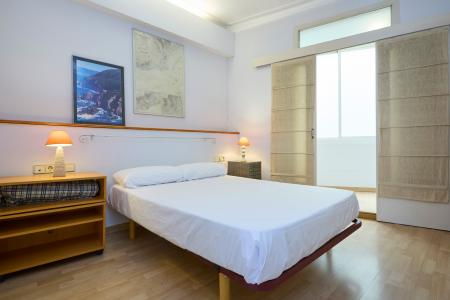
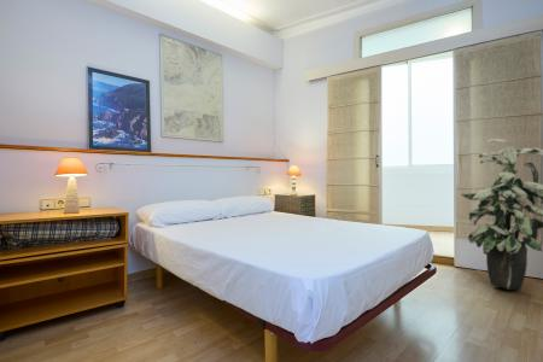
+ indoor plant [460,138,543,291]
